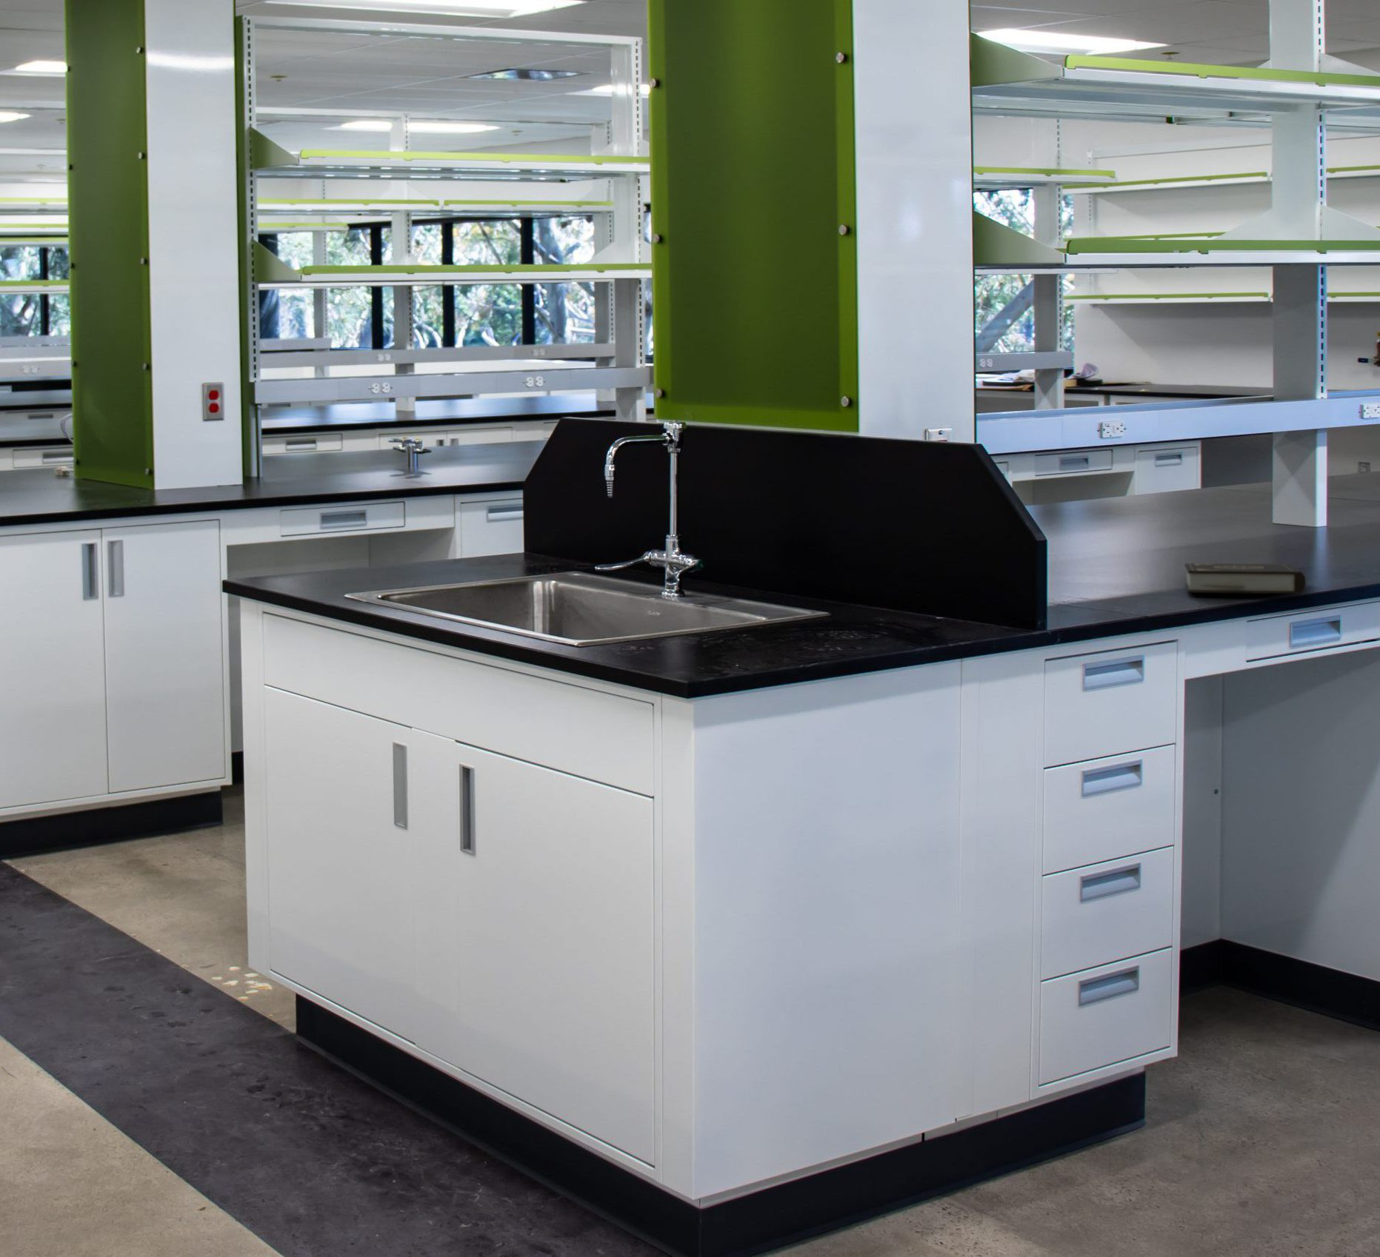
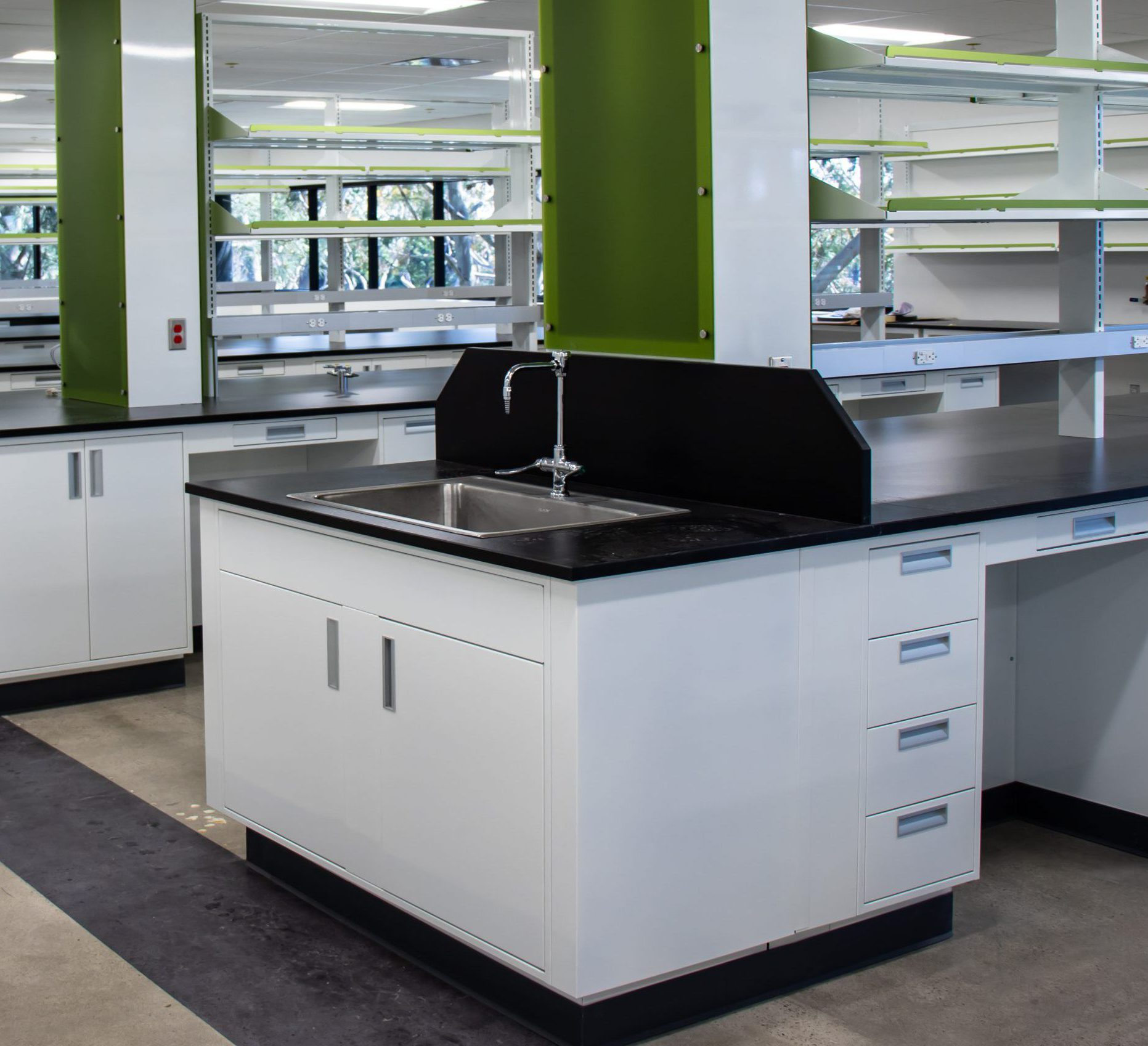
- book [1184,562,1307,595]
